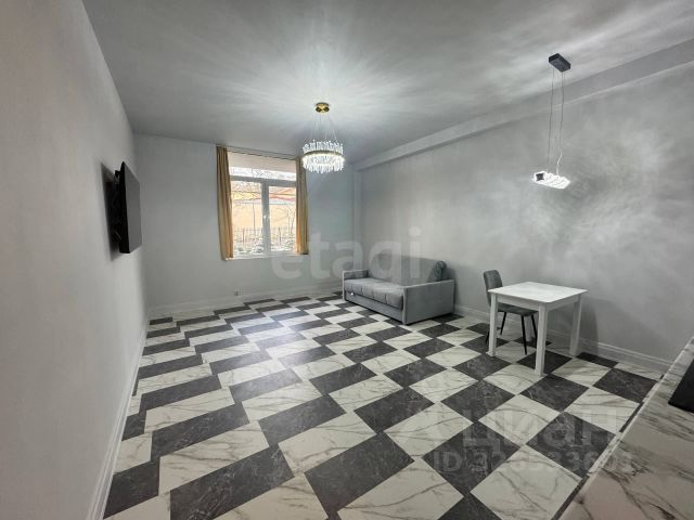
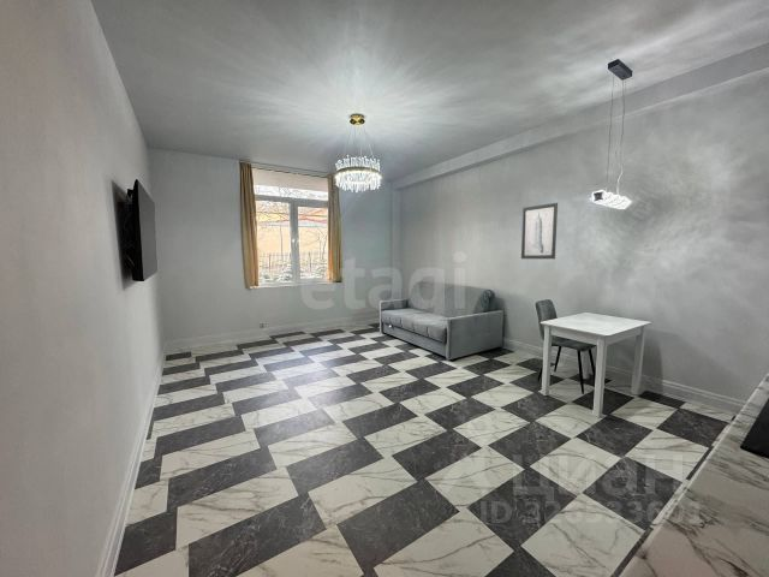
+ wall art [520,202,559,260]
